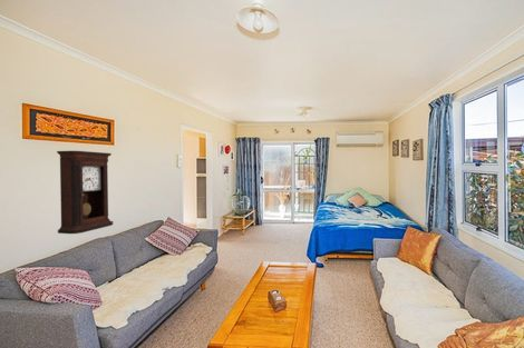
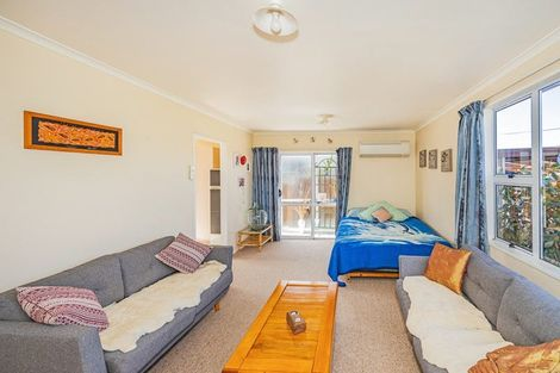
- pendulum clock [56,150,115,235]
